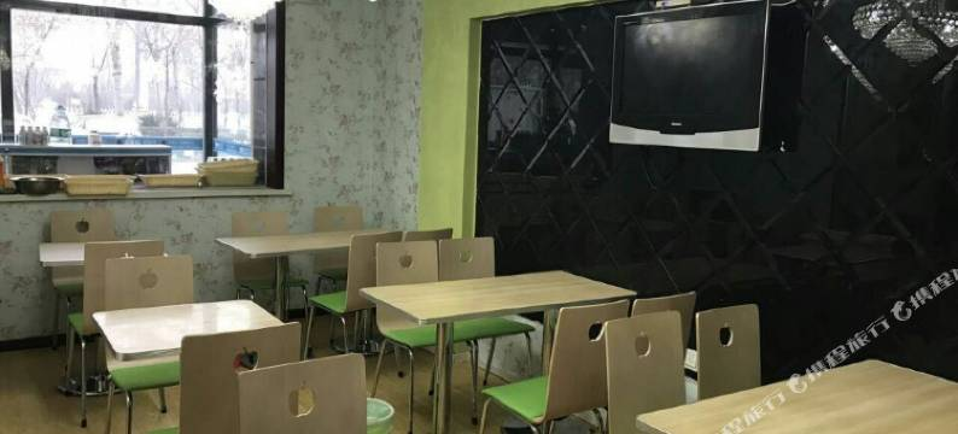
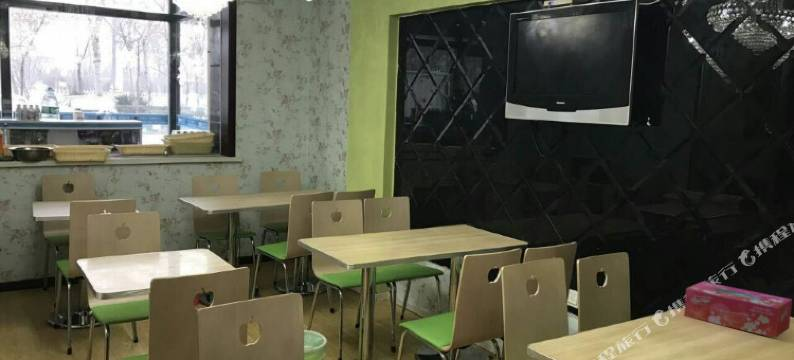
+ tissue box [683,281,793,339]
